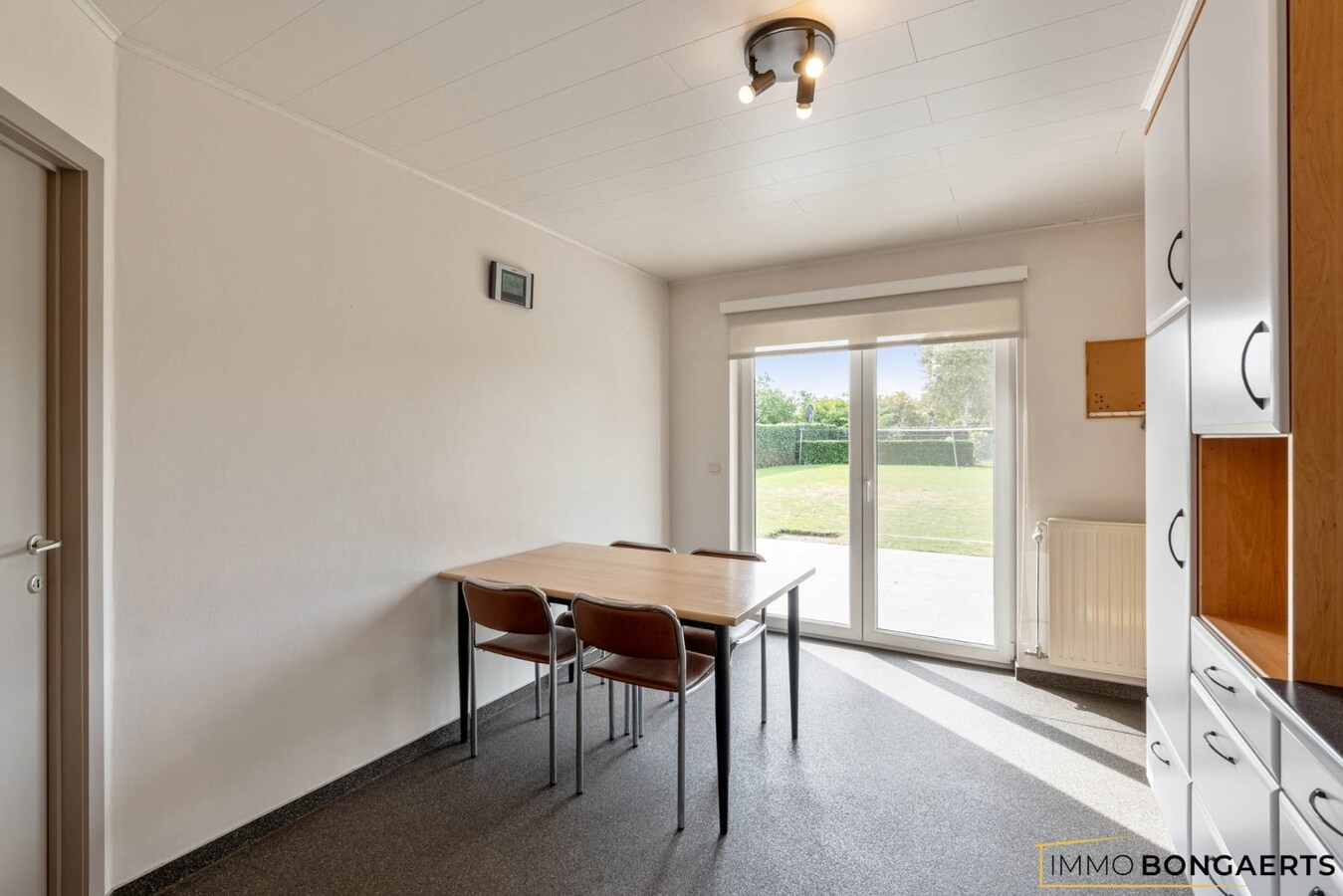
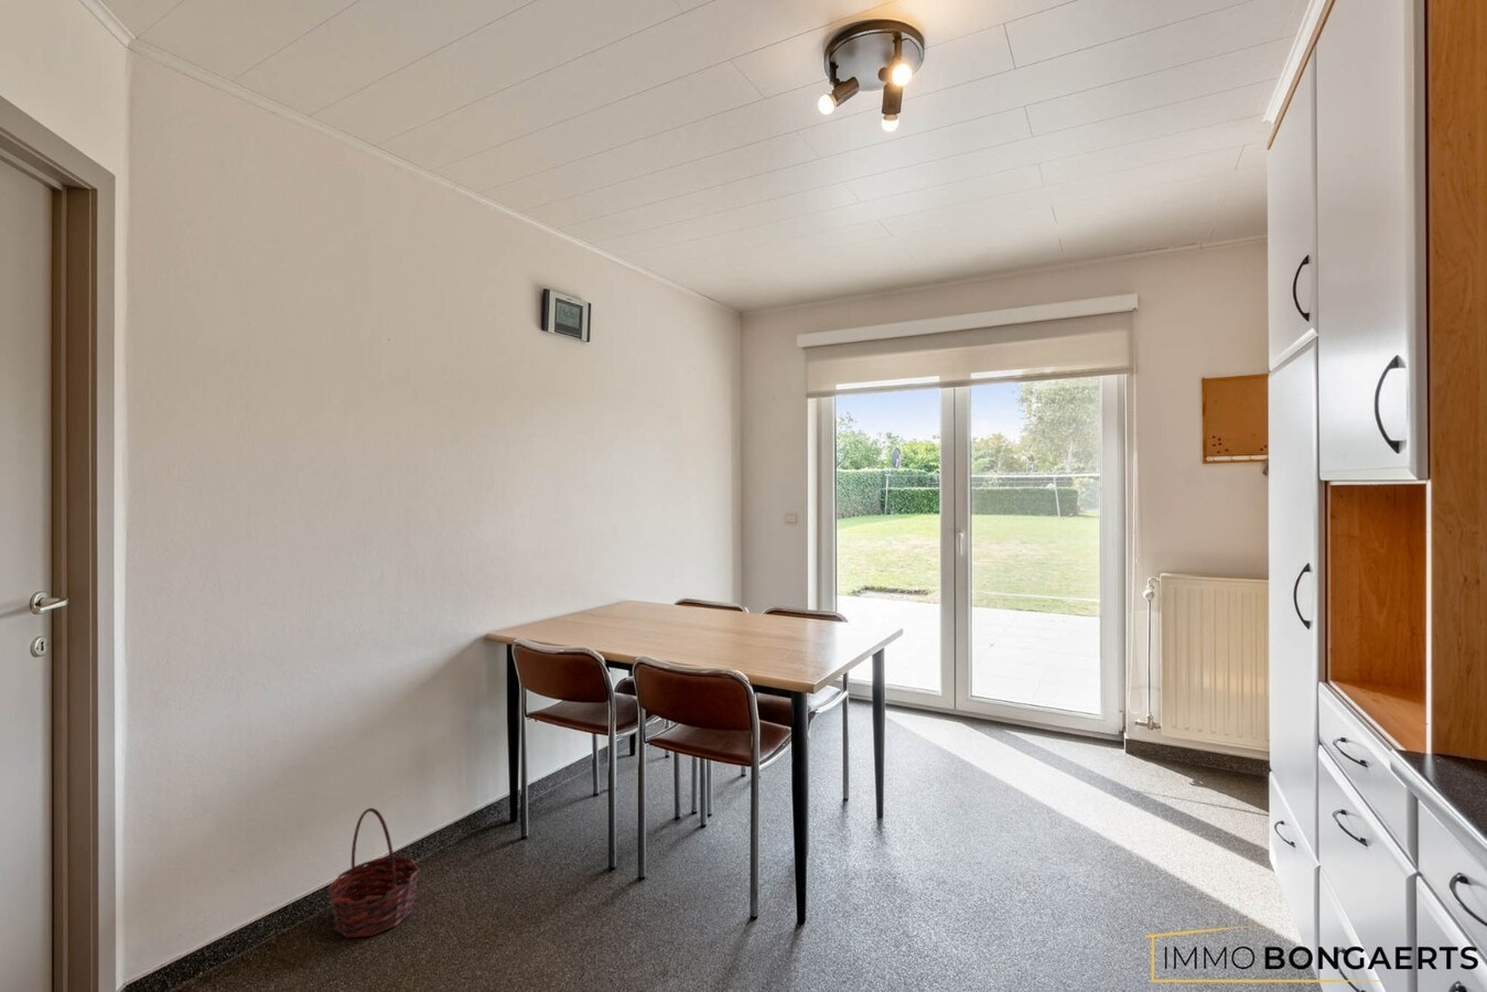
+ basket [327,807,421,939]
